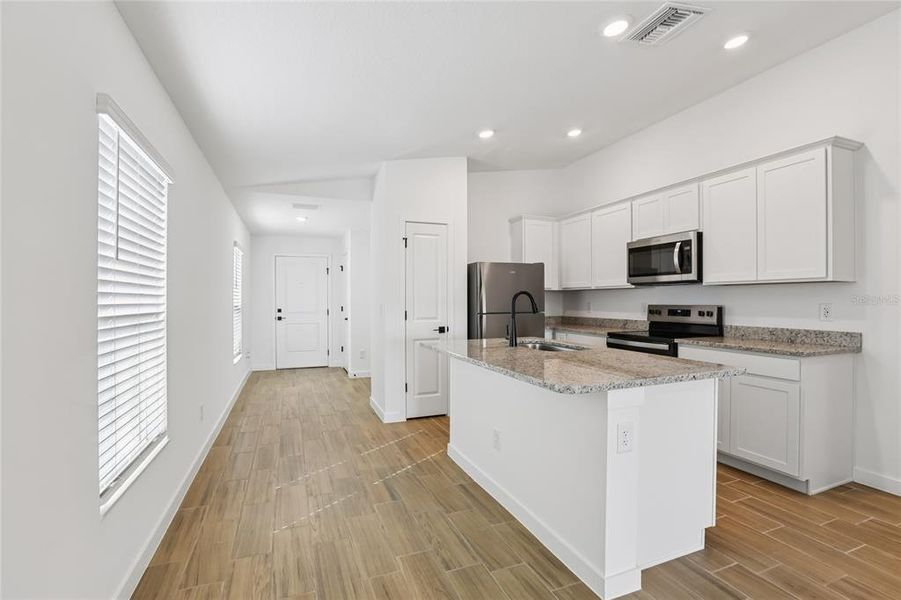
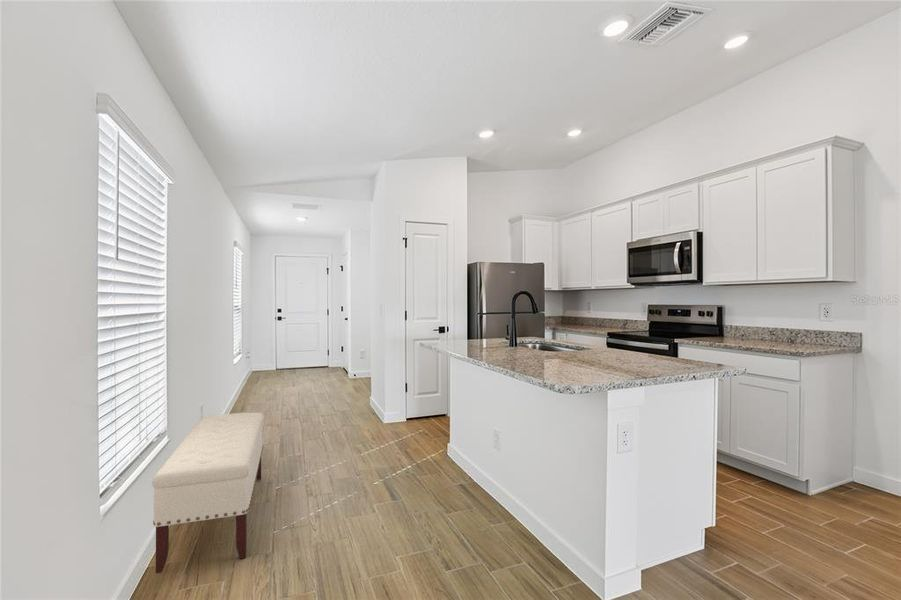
+ bench [151,412,265,574]
